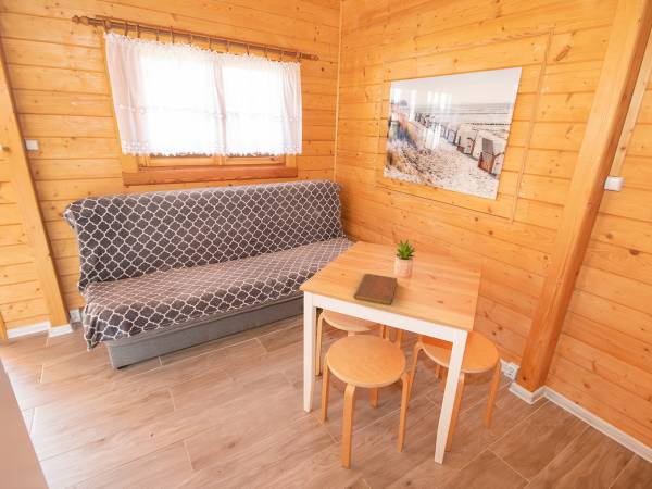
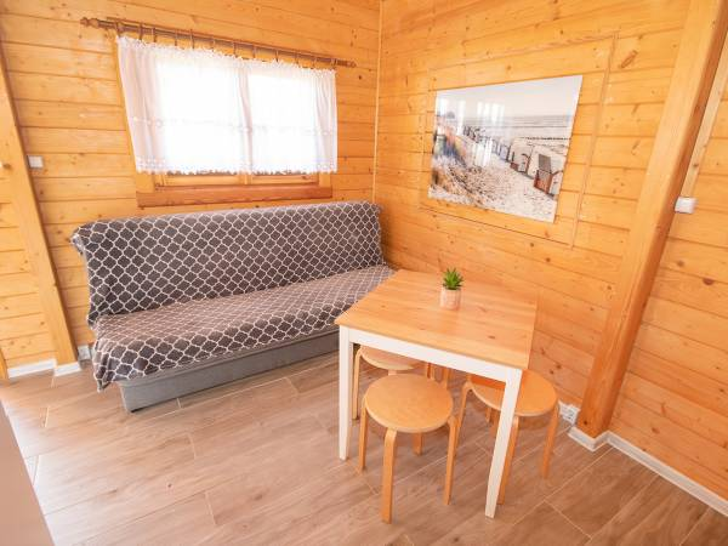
- notebook [353,273,398,306]
